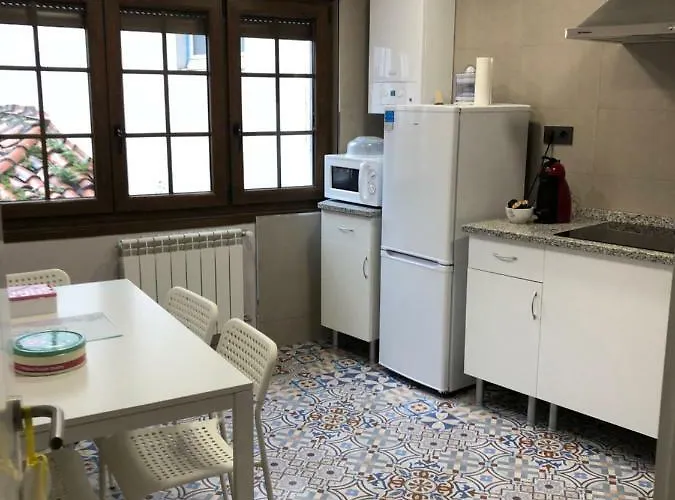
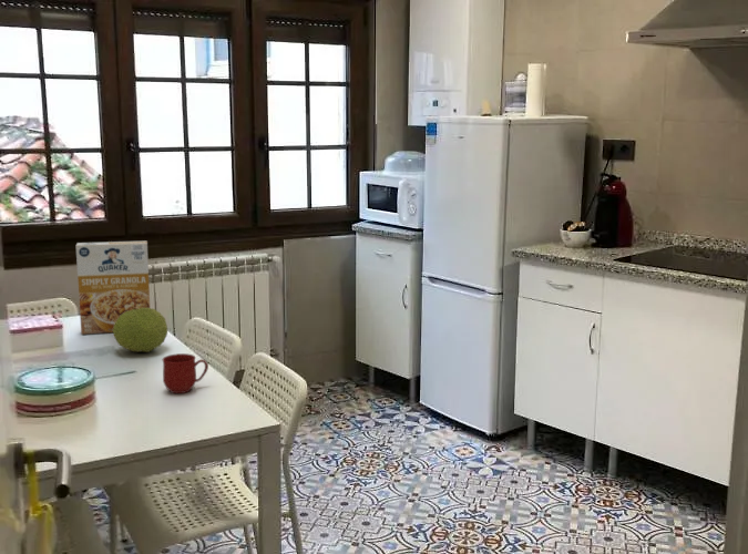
+ fruit [112,307,168,353]
+ mug [162,352,209,394]
+ cereal box [75,240,151,336]
